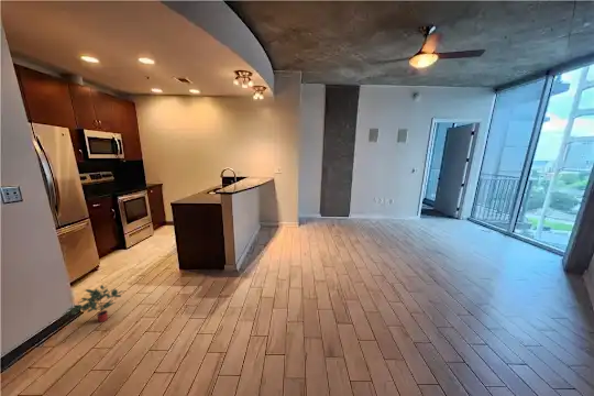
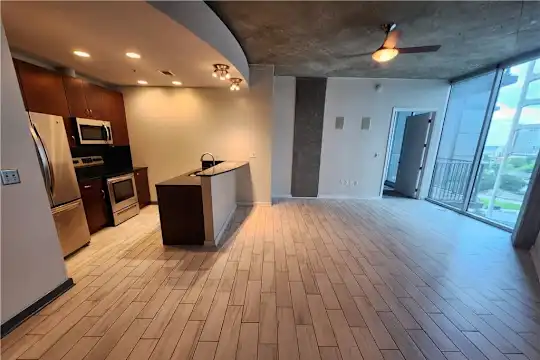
- potted plant [65,284,125,323]
